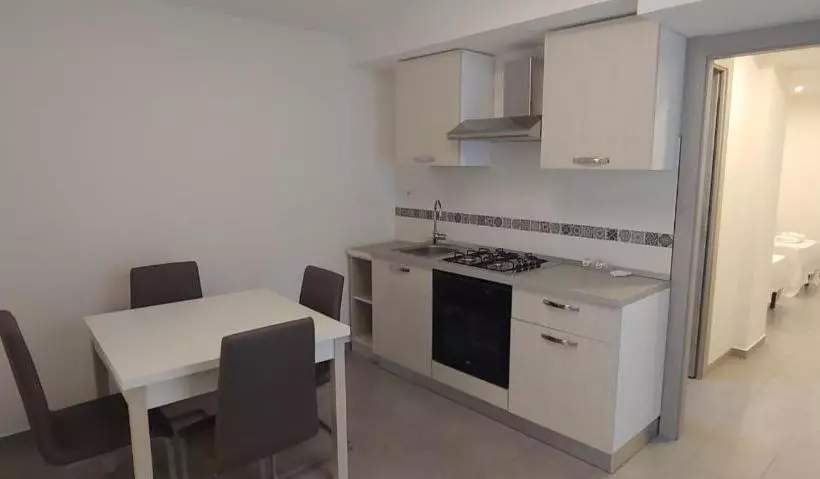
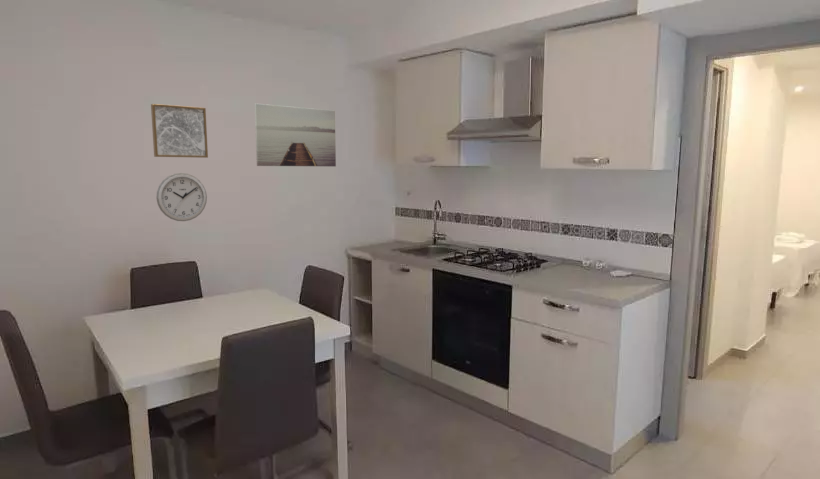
+ wall art [150,103,209,159]
+ wall art [254,103,337,167]
+ wall clock [155,172,208,222]
